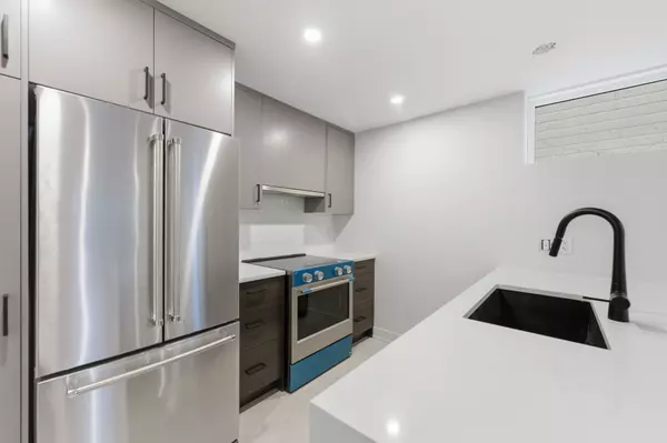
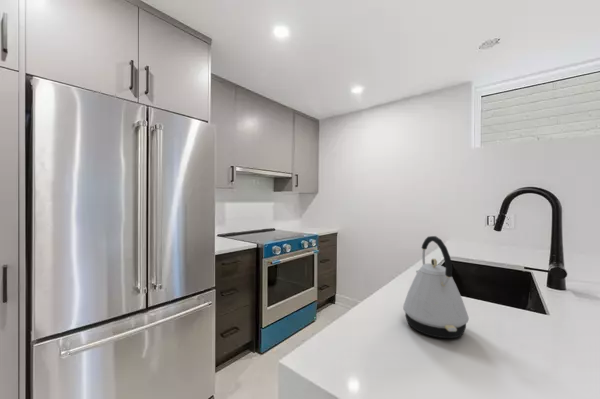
+ kettle [402,235,470,339]
